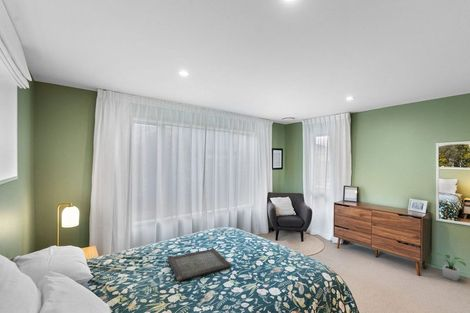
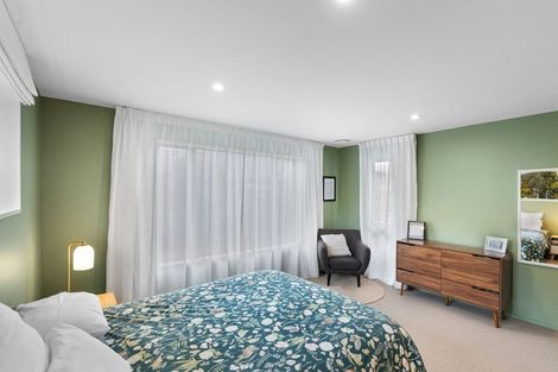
- serving tray [166,248,232,282]
- potted plant [430,252,467,282]
